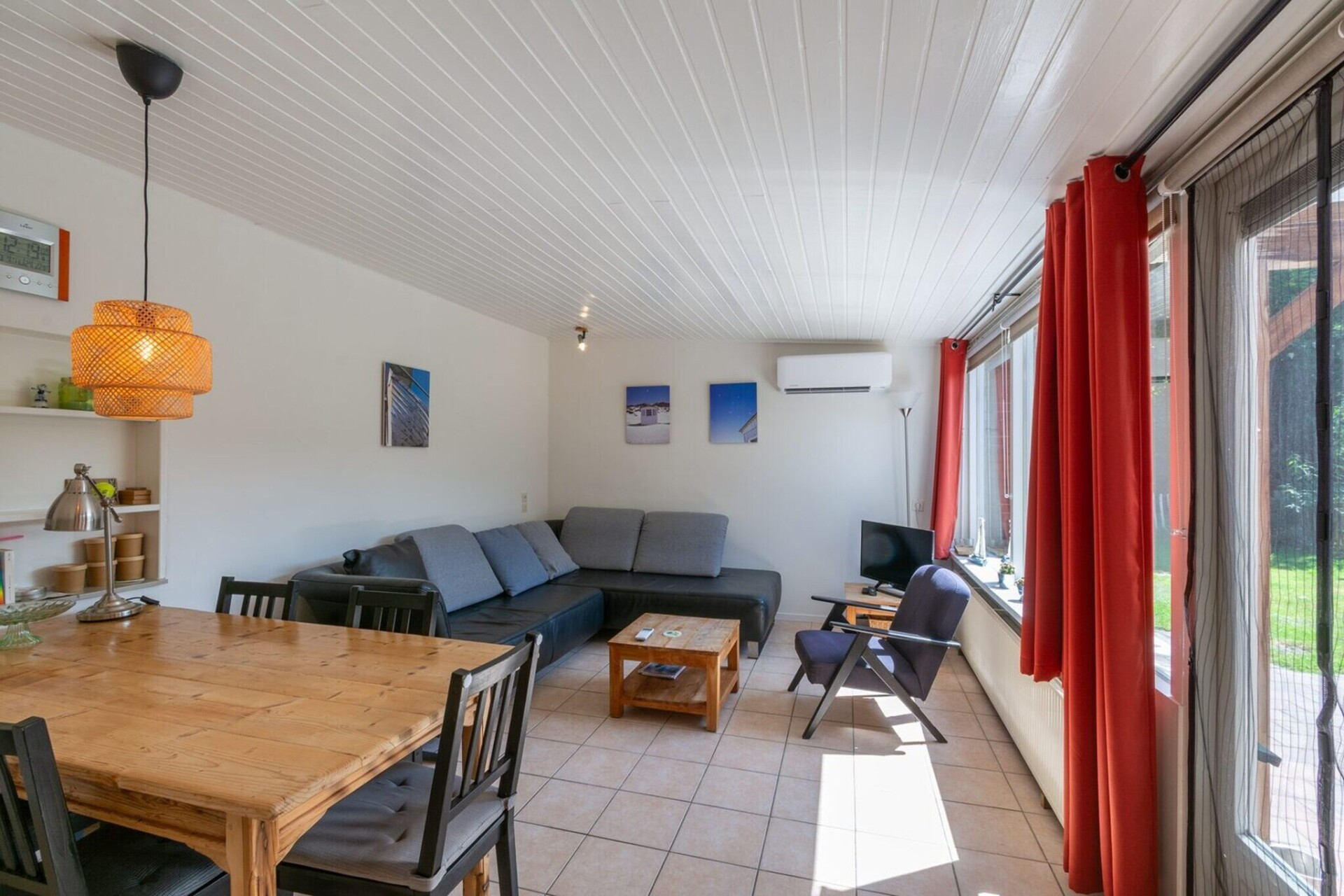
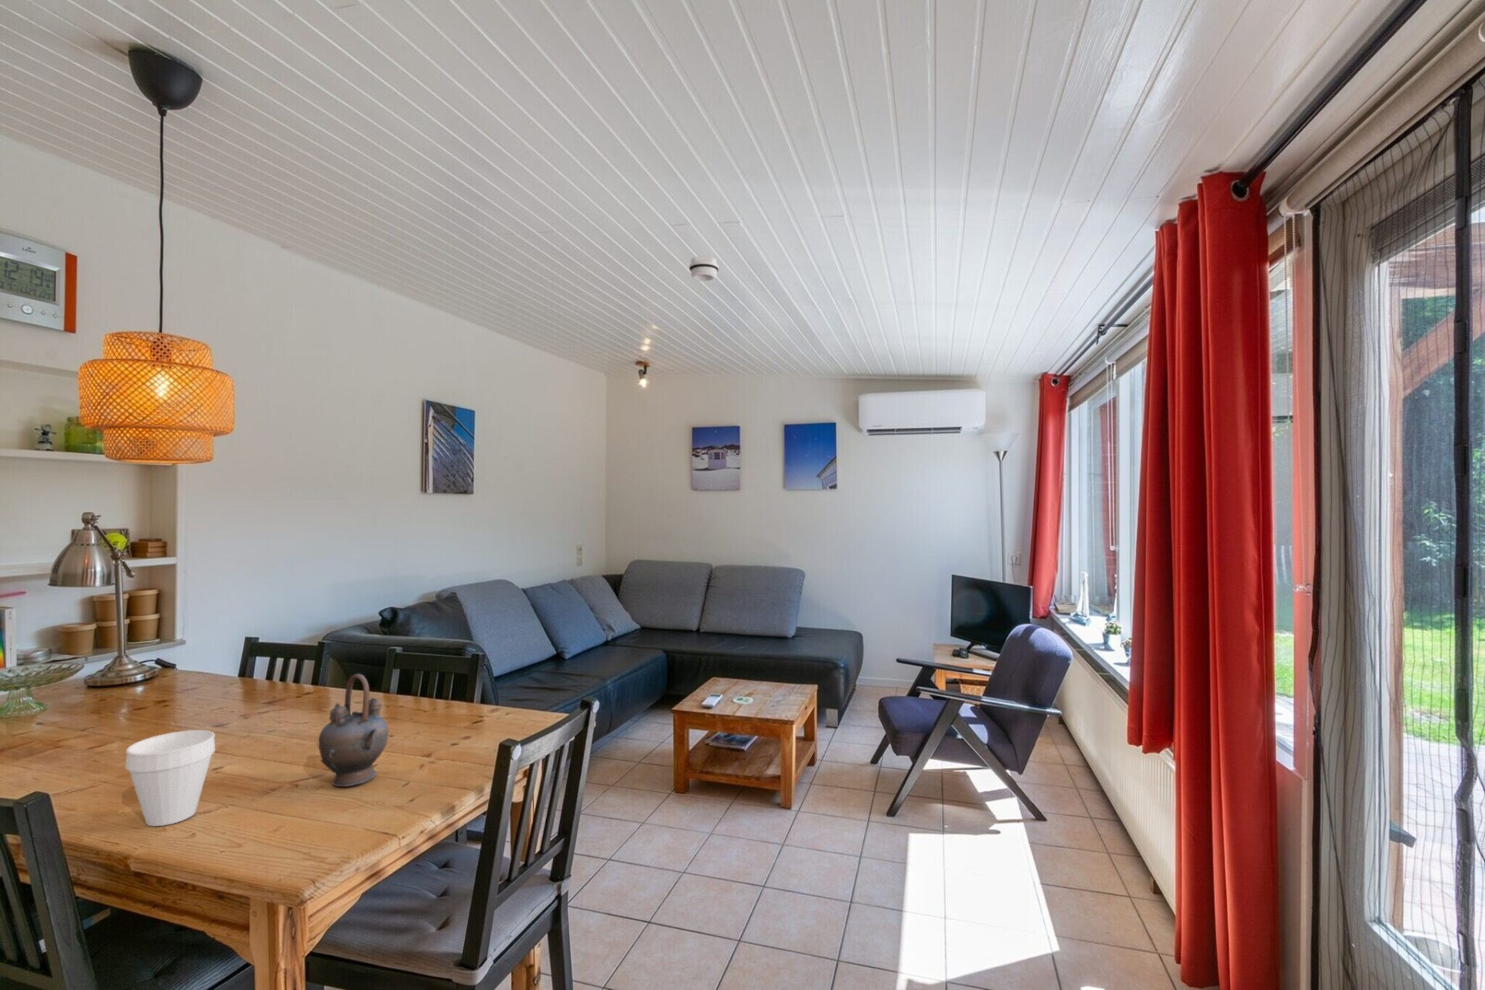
+ cup [125,729,215,826]
+ smoke detector [688,255,719,282]
+ teapot [318,673,389,788]
